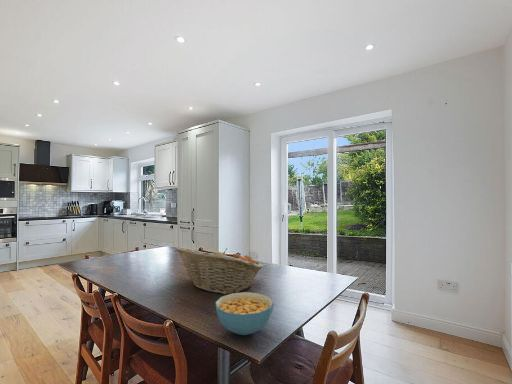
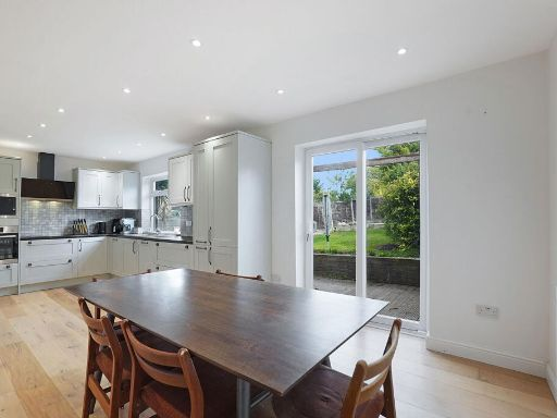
- fruit basket [175,246,264,295]
- cereal bowl [215,291,275,336]
